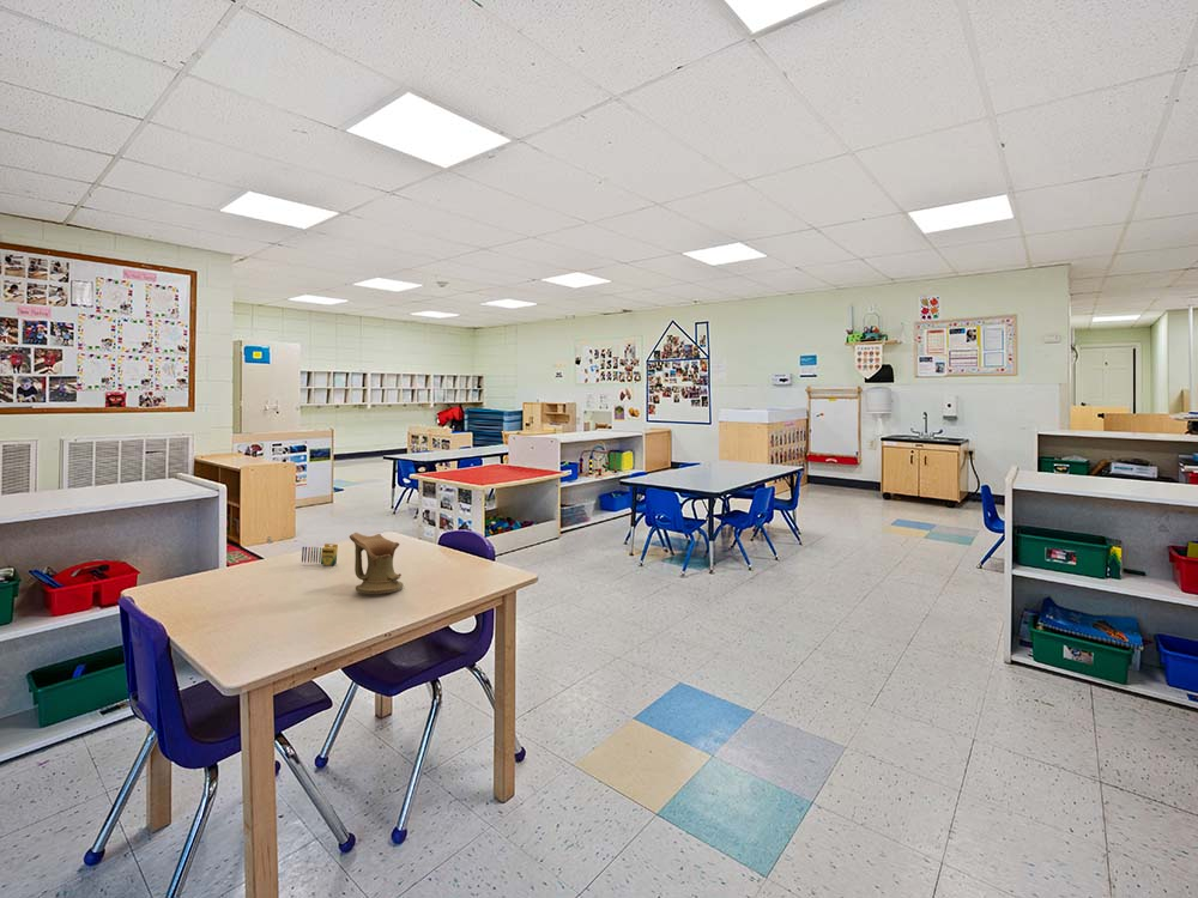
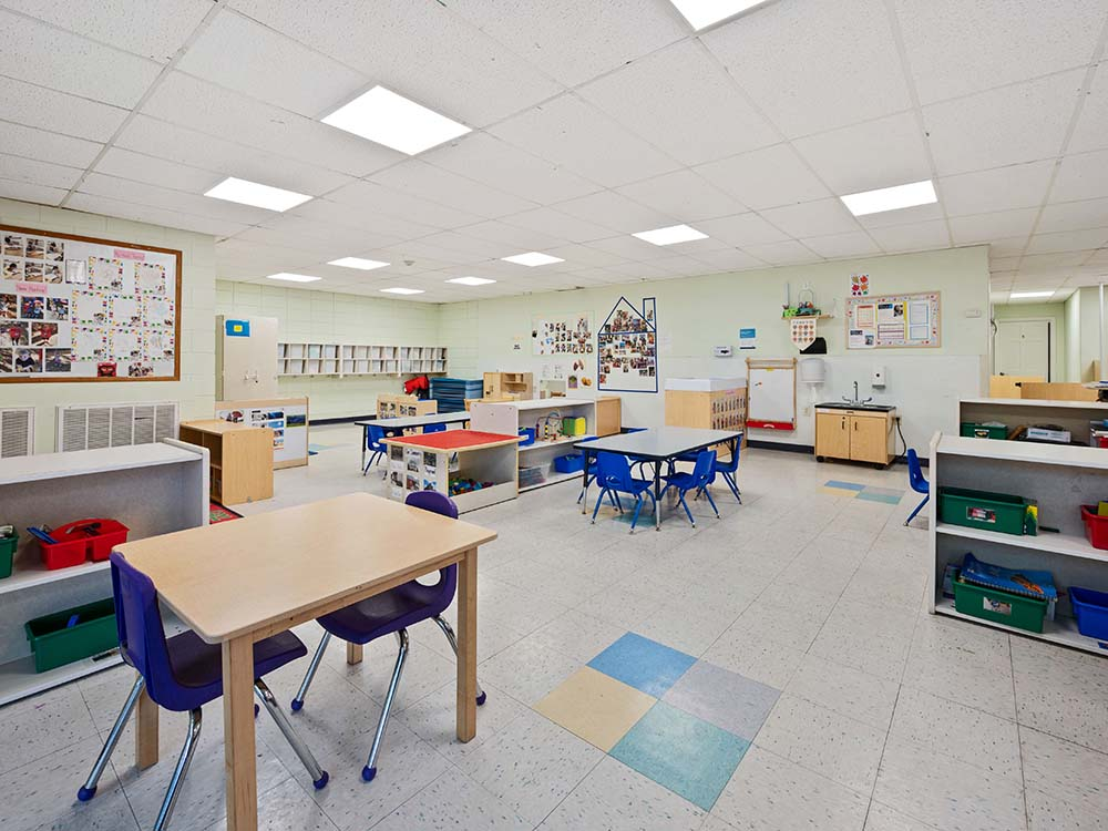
- wooden bowl [349,532,405,595]
- crayon [301,542,339,566]
